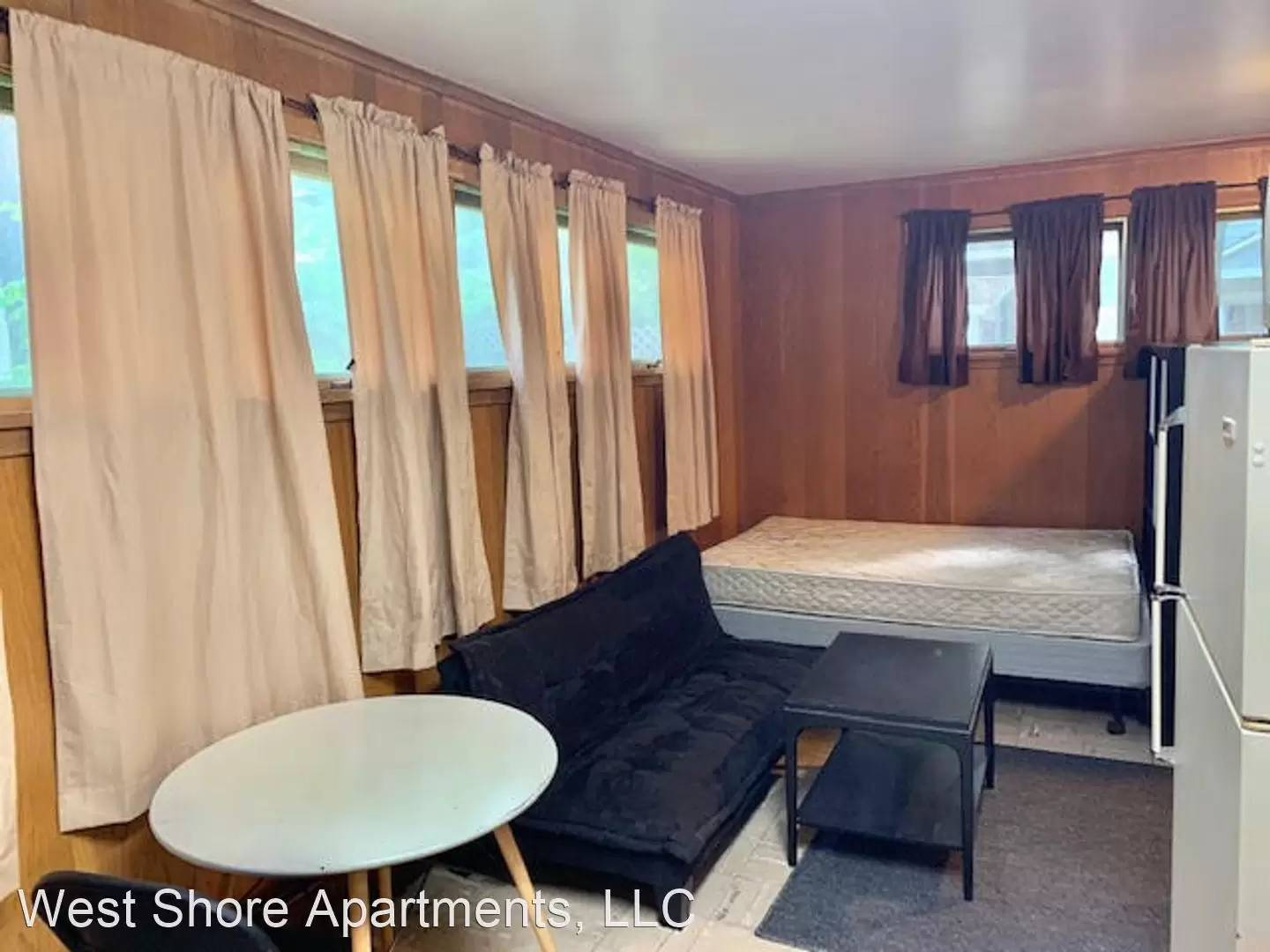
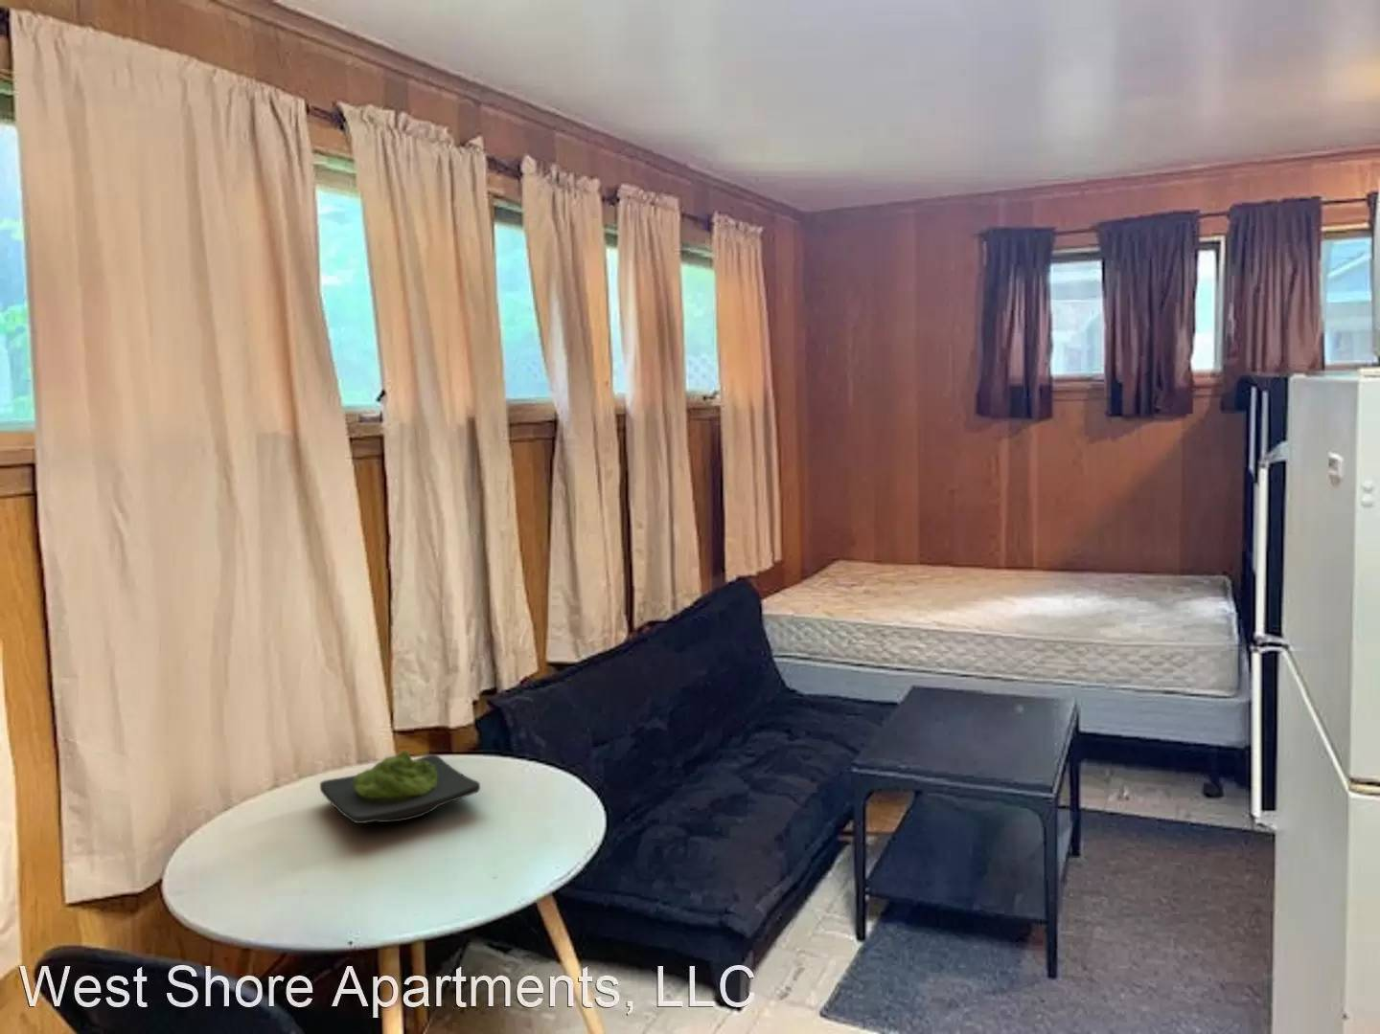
+ wasabi [319,748,481,824]
